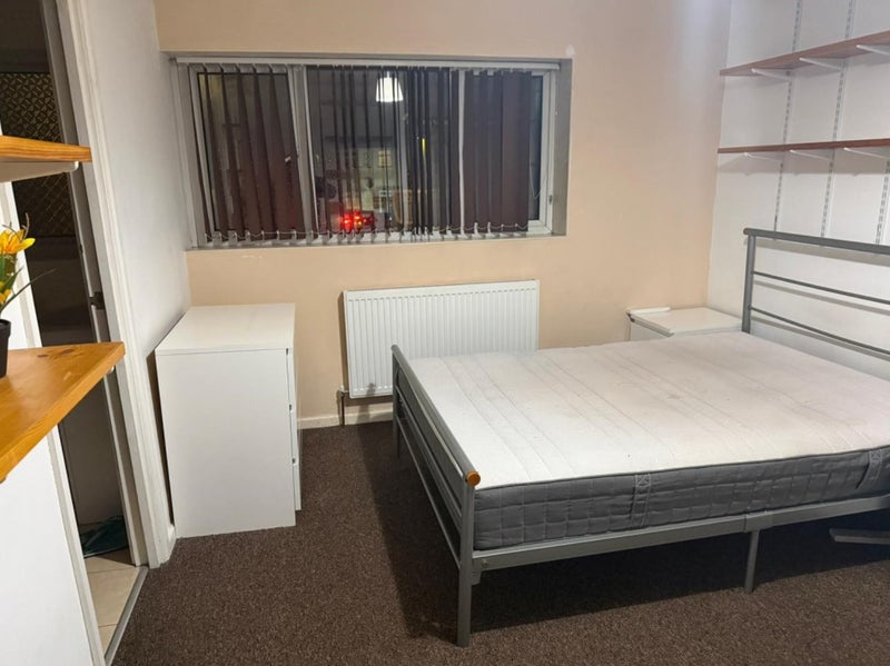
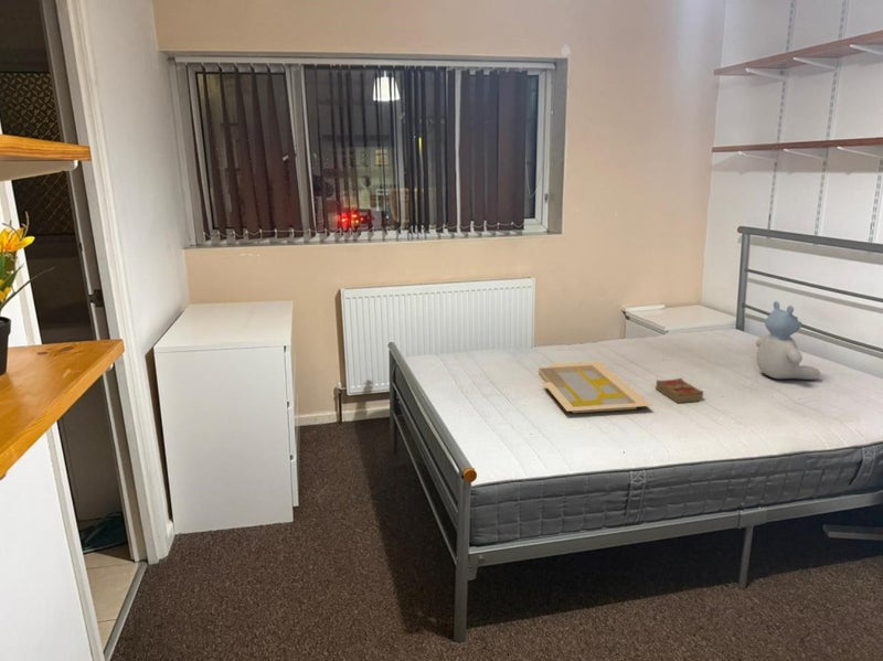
+ book [655,377,704,404]
+ stuffed bear [755,300,821,381]
+ serving tray [538,361,653,414]
